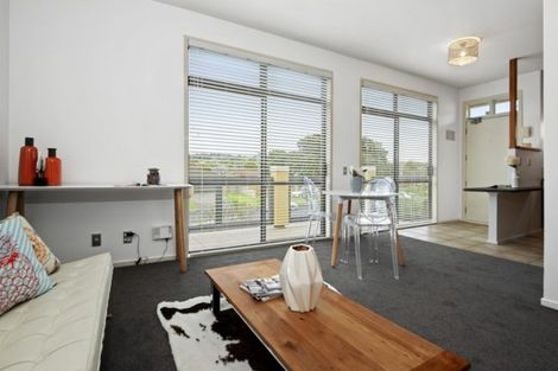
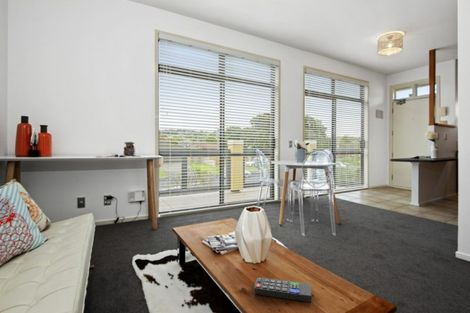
+ remote control [253,277,313,303]
